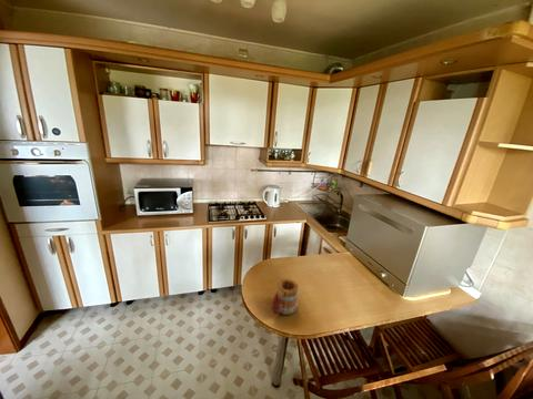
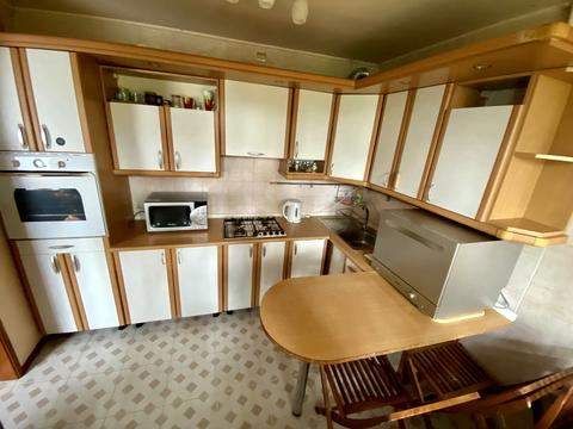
- mug [271,277,300,317]
